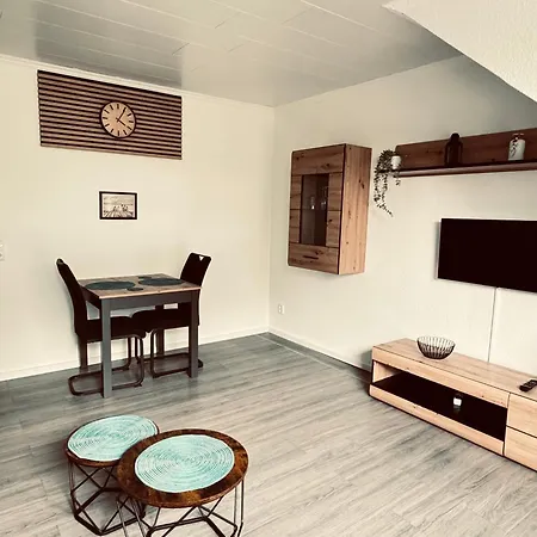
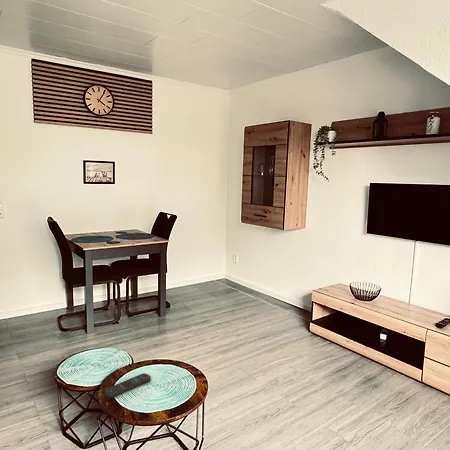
+ remote control [104,372,152,399]
